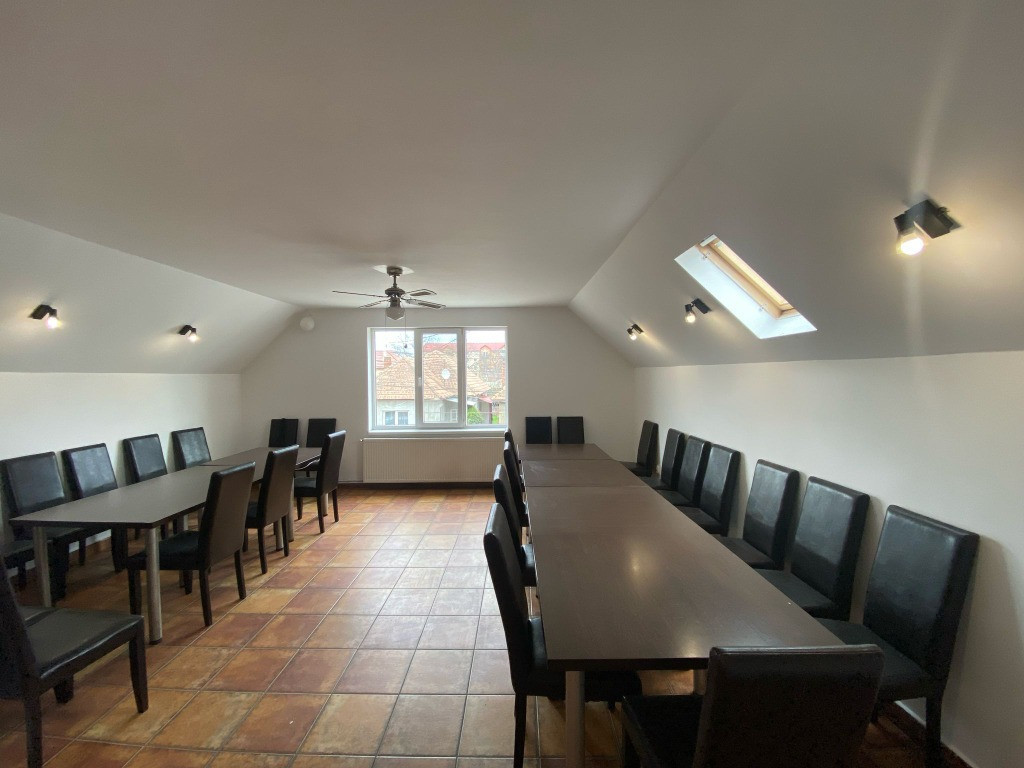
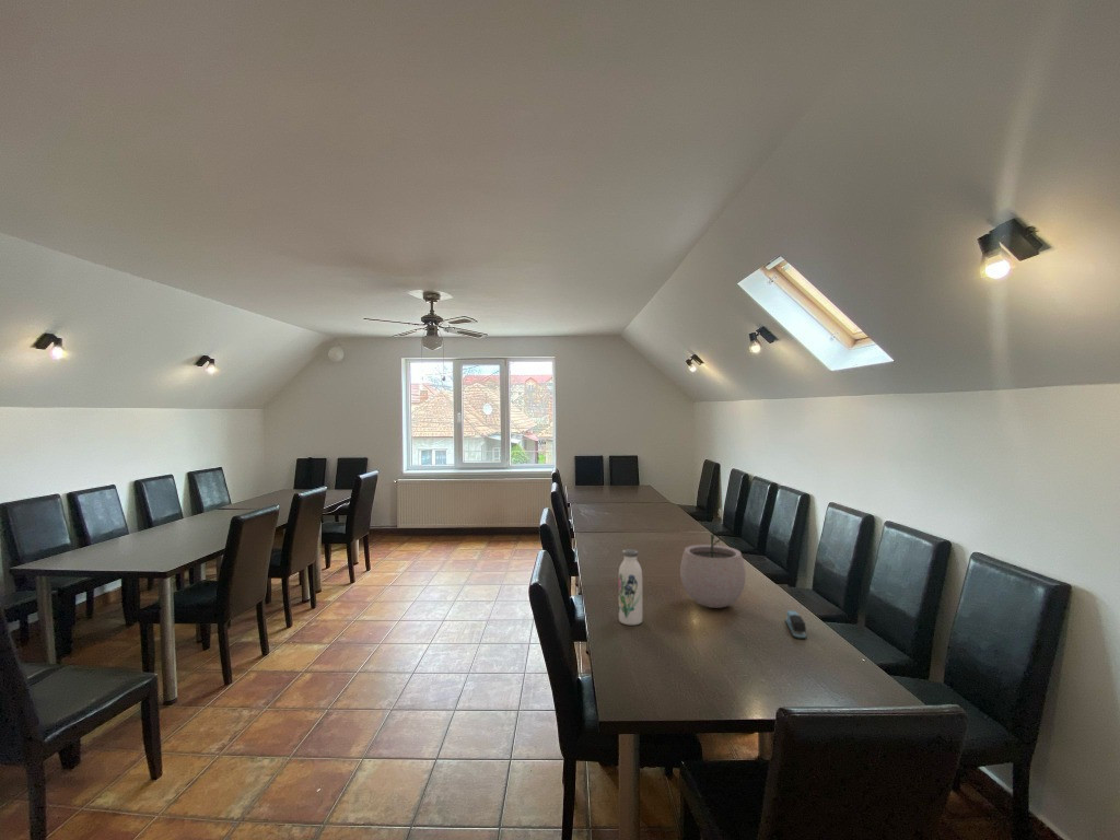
+ water bottle [618,548,643,626]
+ plant pot [679,526,746,609]
+ stapler [784,609,808,640]
